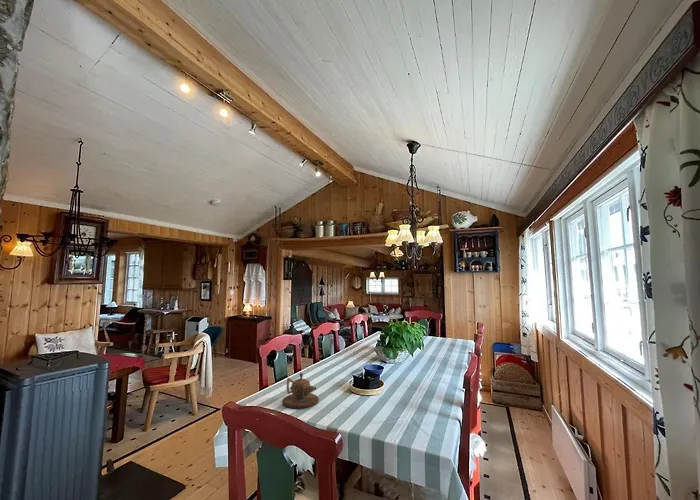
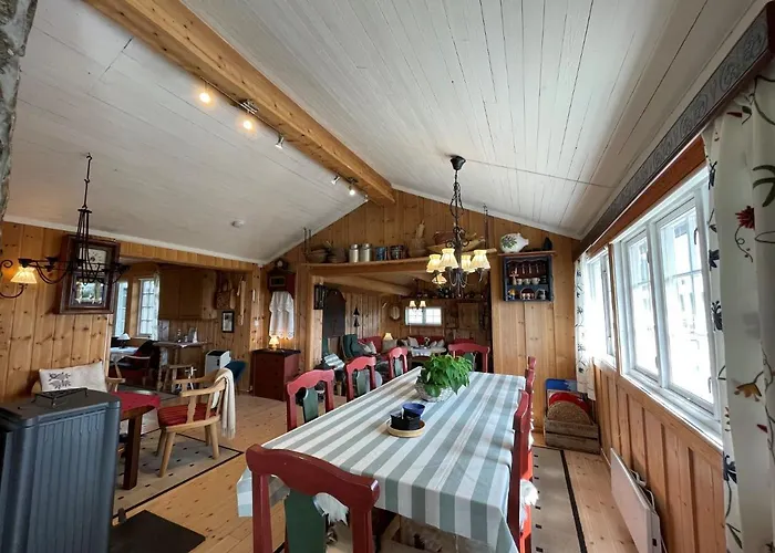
- teapot [282,372,319,410]
